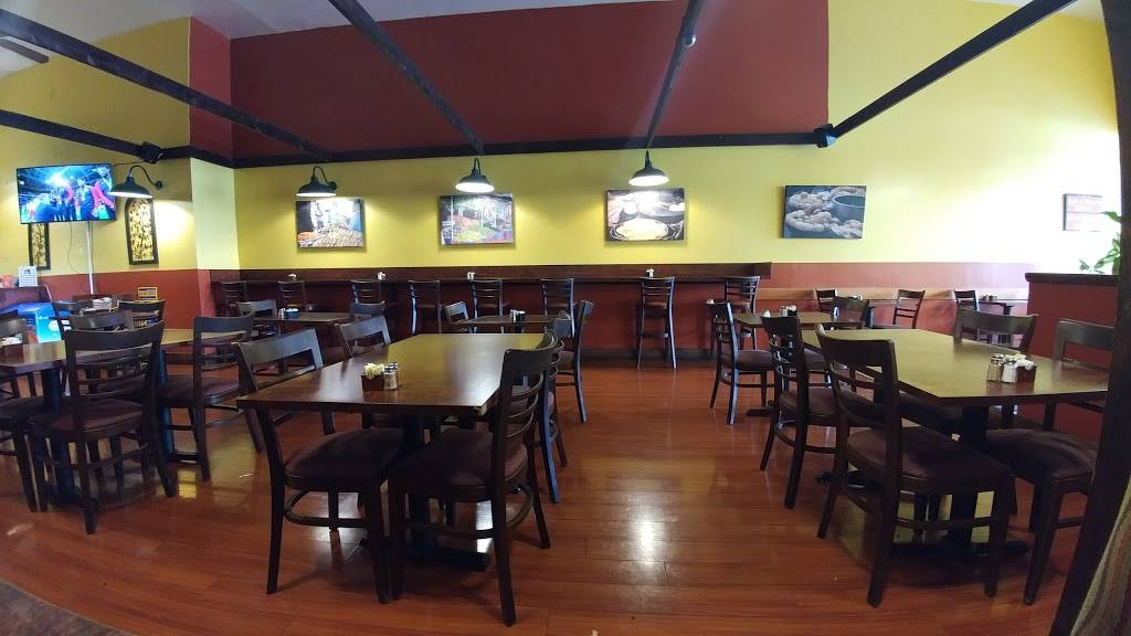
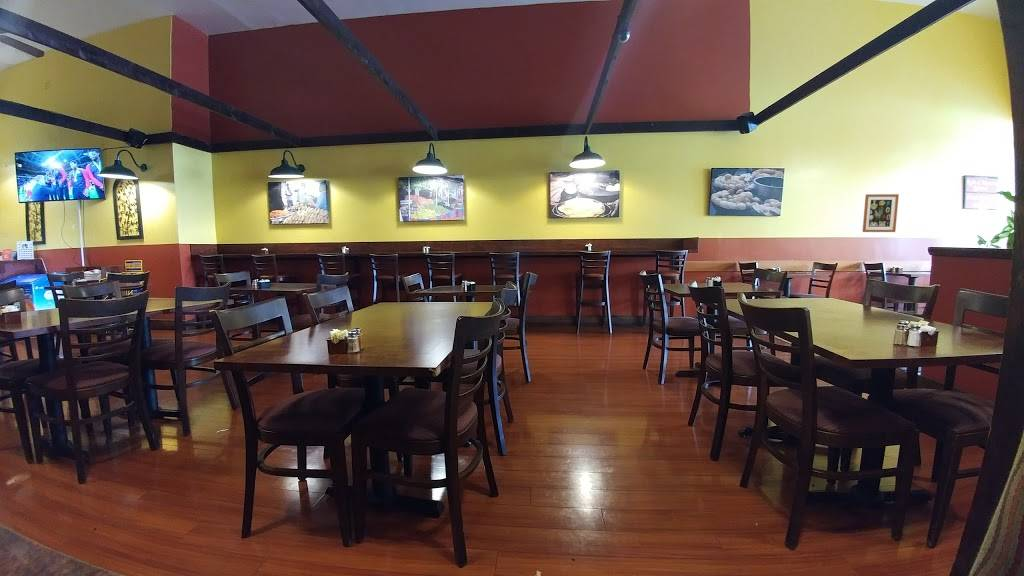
+ wall art [862,193,900,233]
